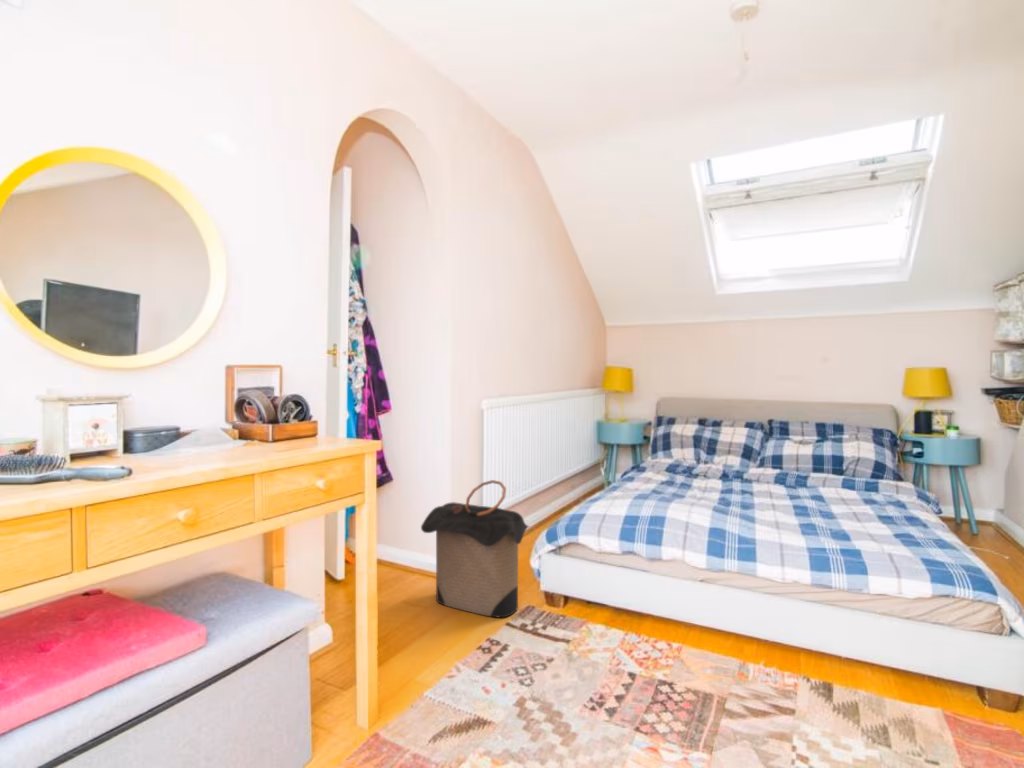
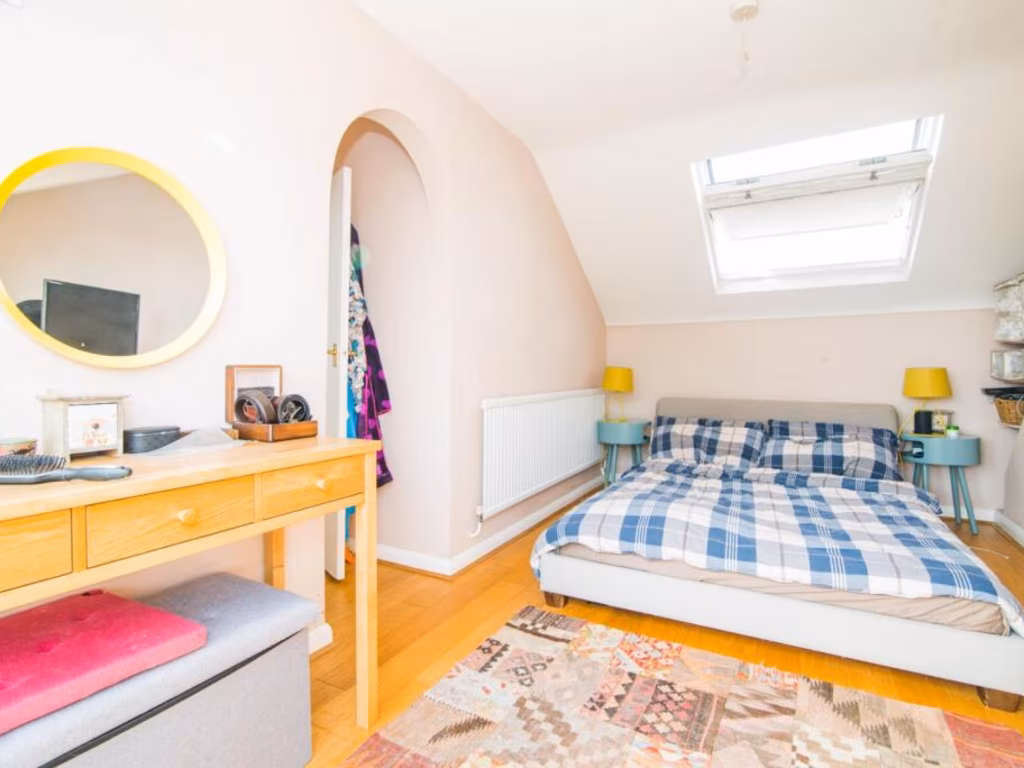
- laundry hamper [420,479,532,618]
